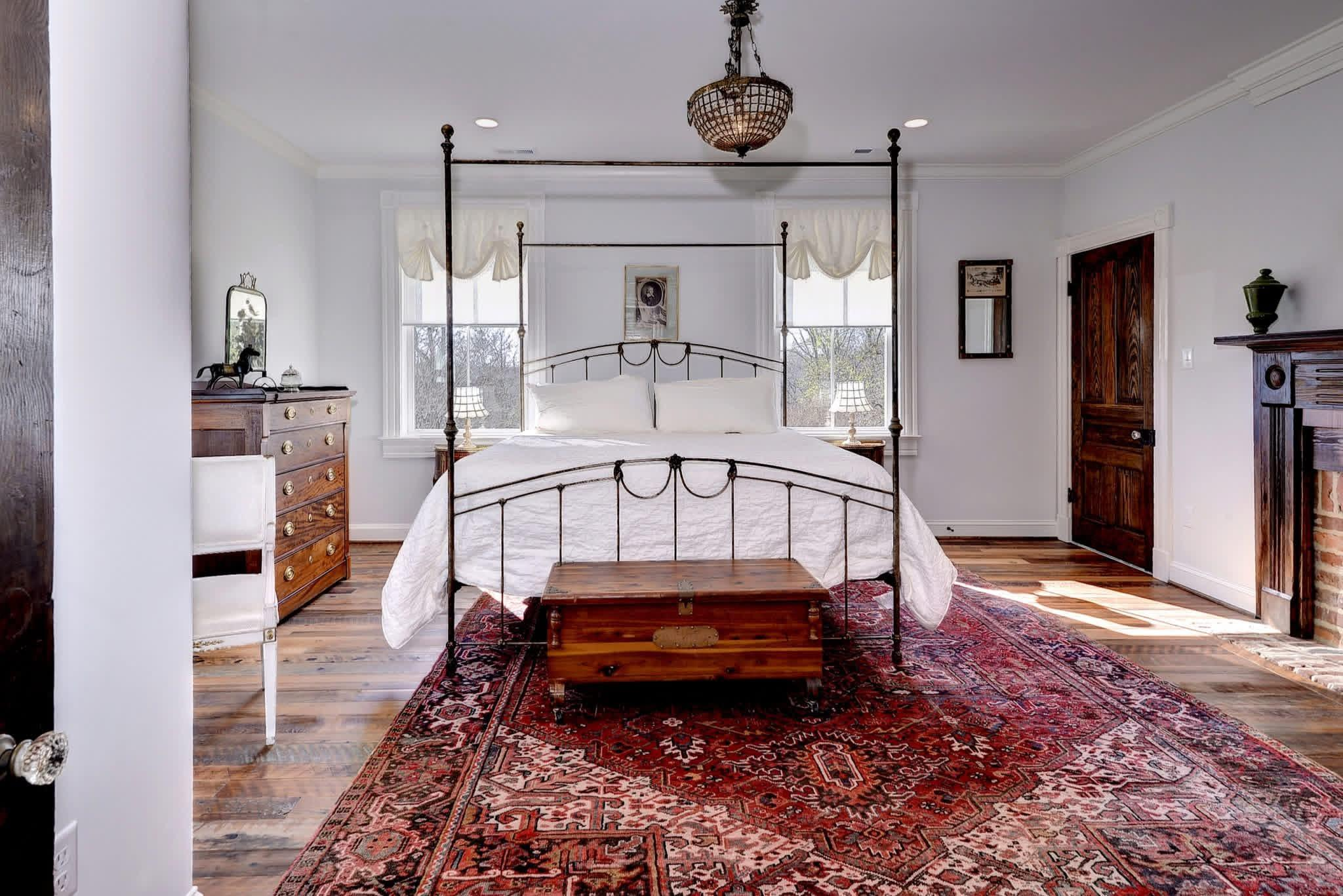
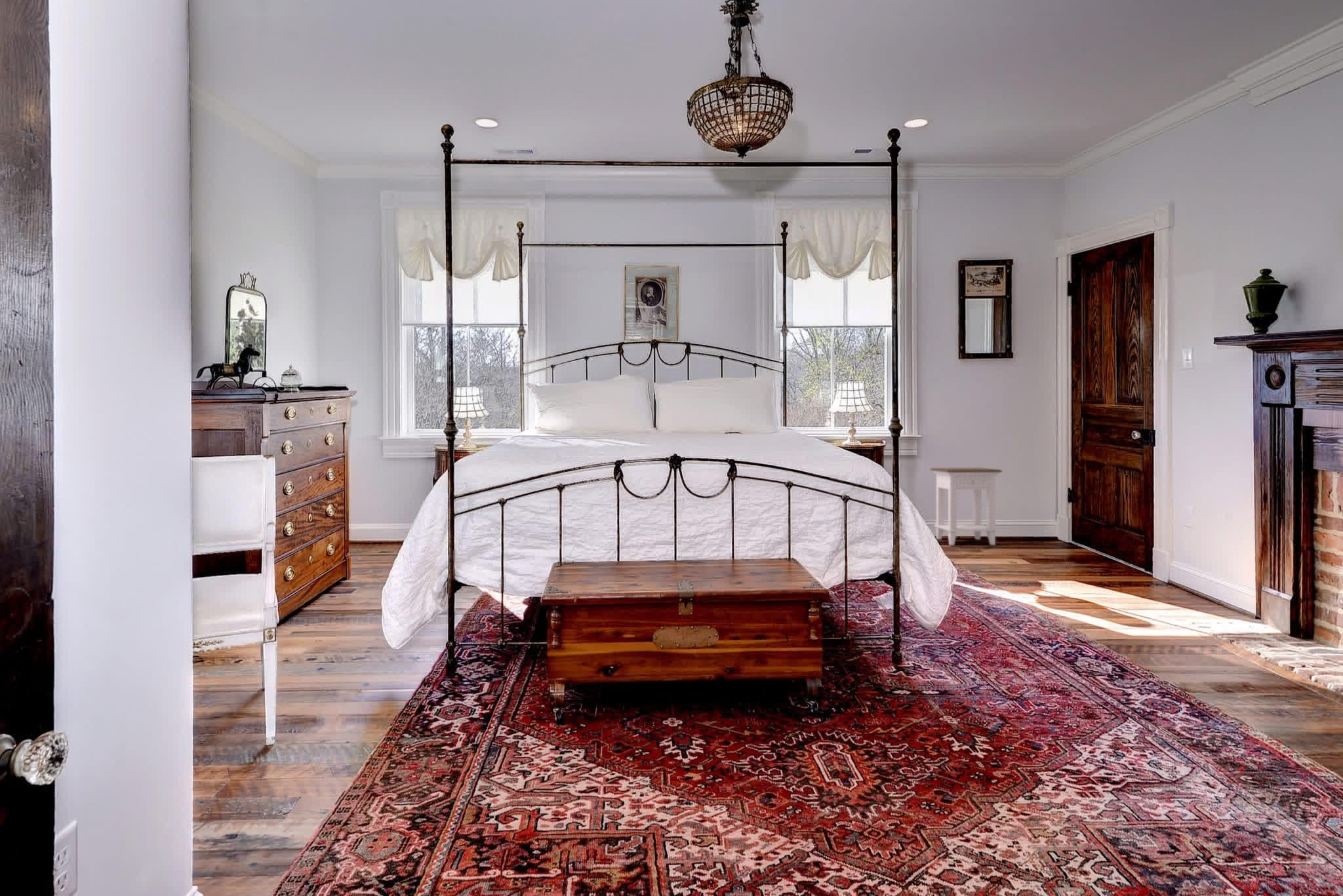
+ nightstand [930,467,1003,546]
